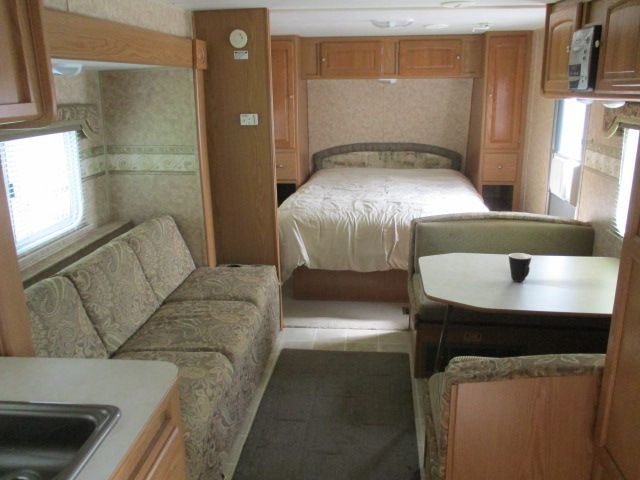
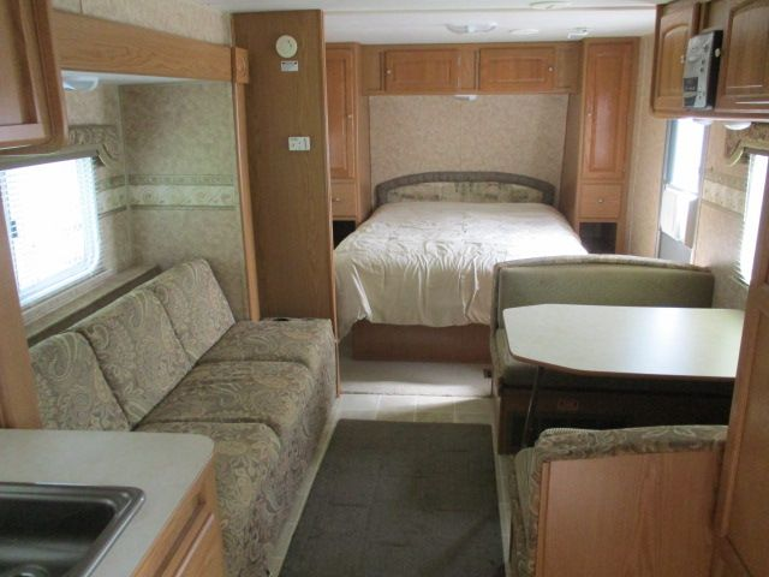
- mug [508,252,532,283]
